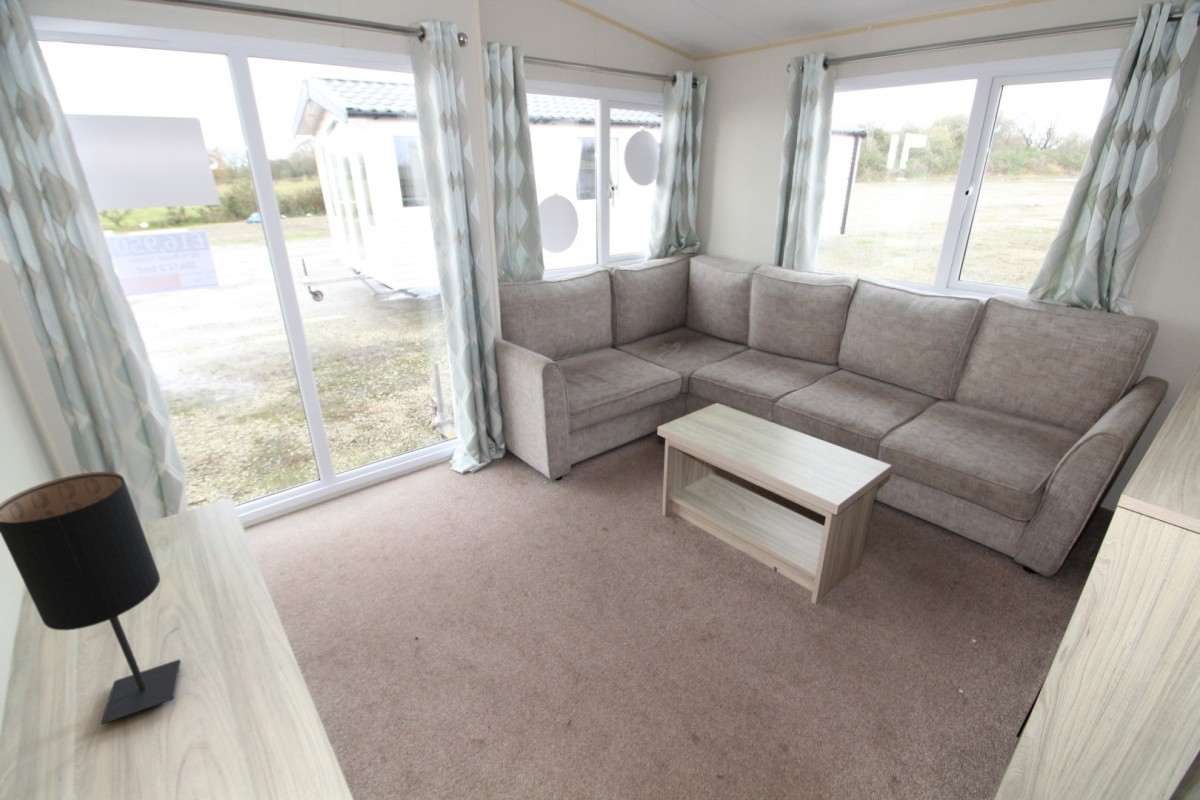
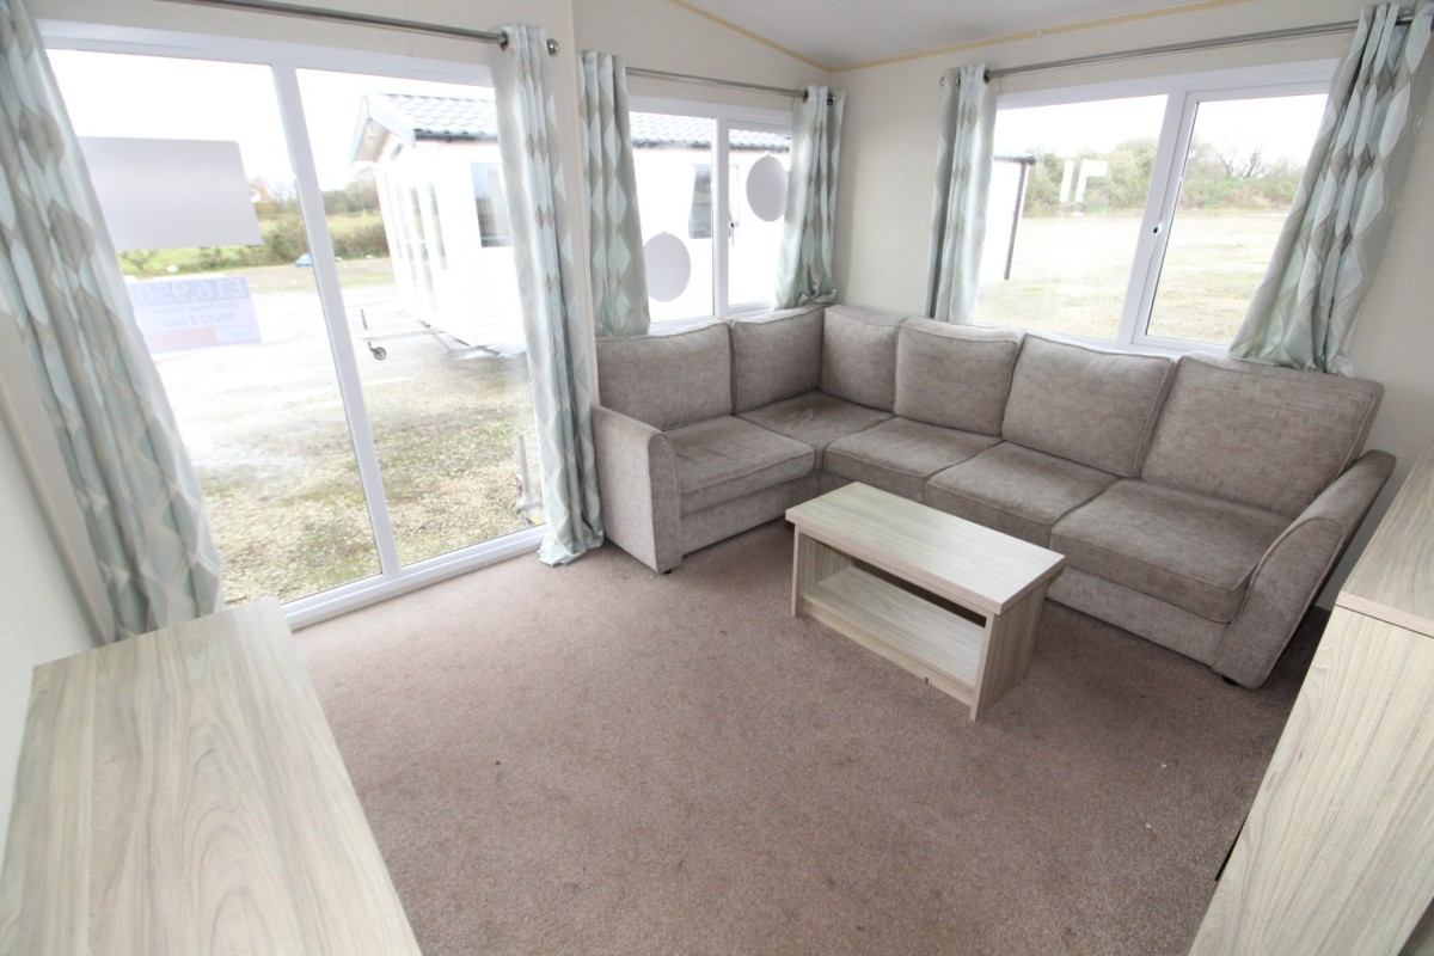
- table lamp [0,471,182,725]
